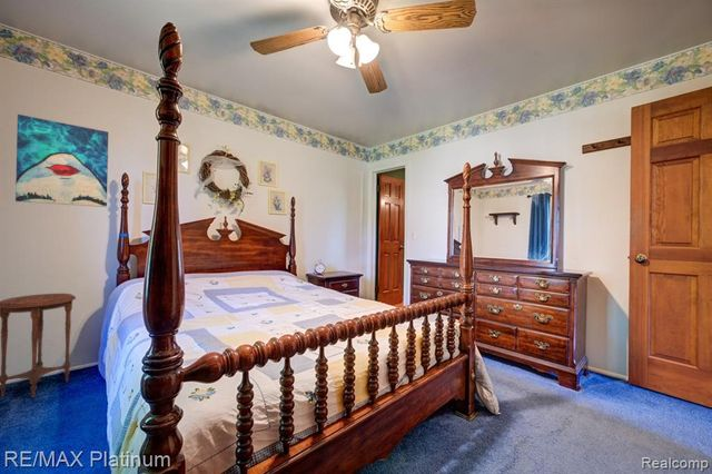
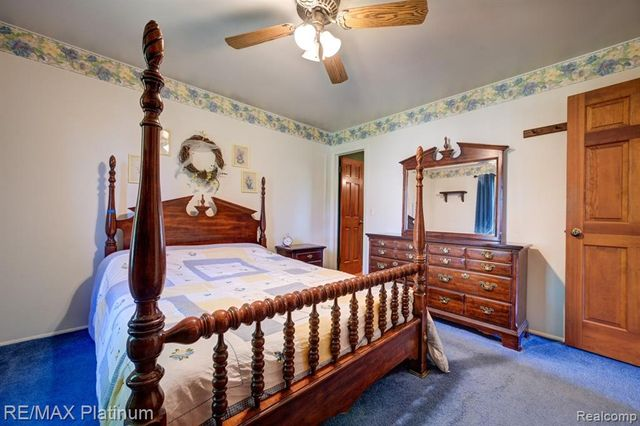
- wall art [14,113,109,208]
- side table [0,293,77,399]
